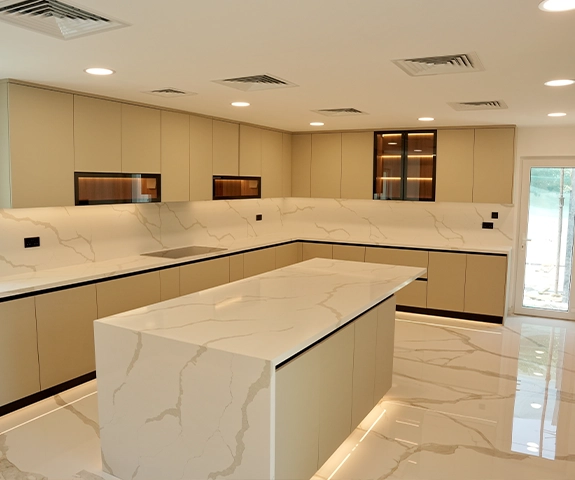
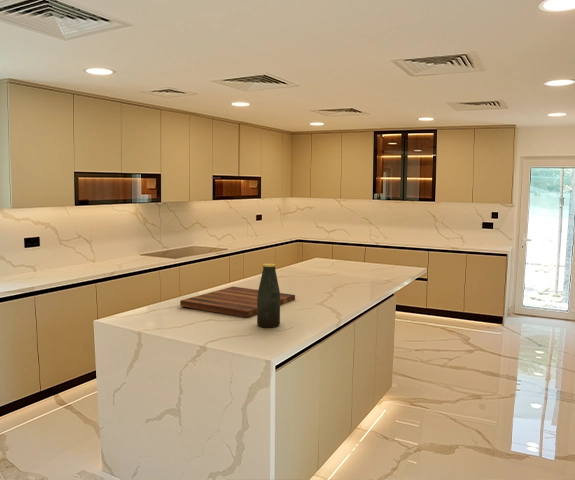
+ bottle [256,263,281,329]
+ cutting board [179,286,296,318]
